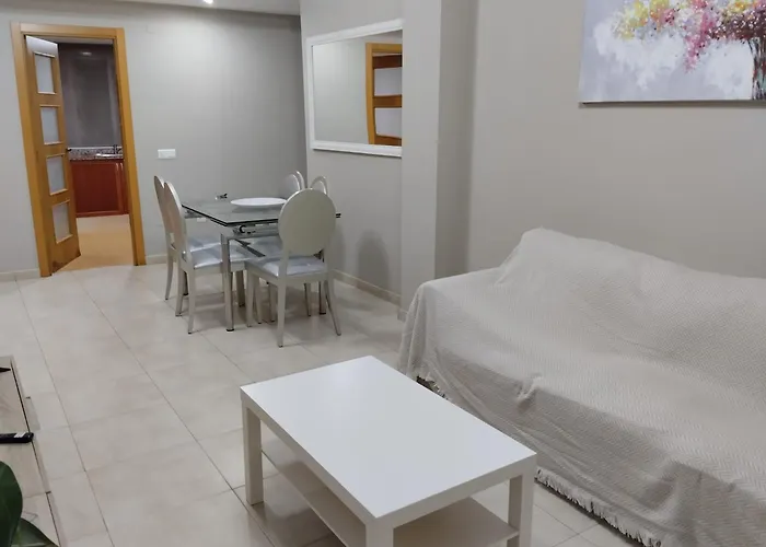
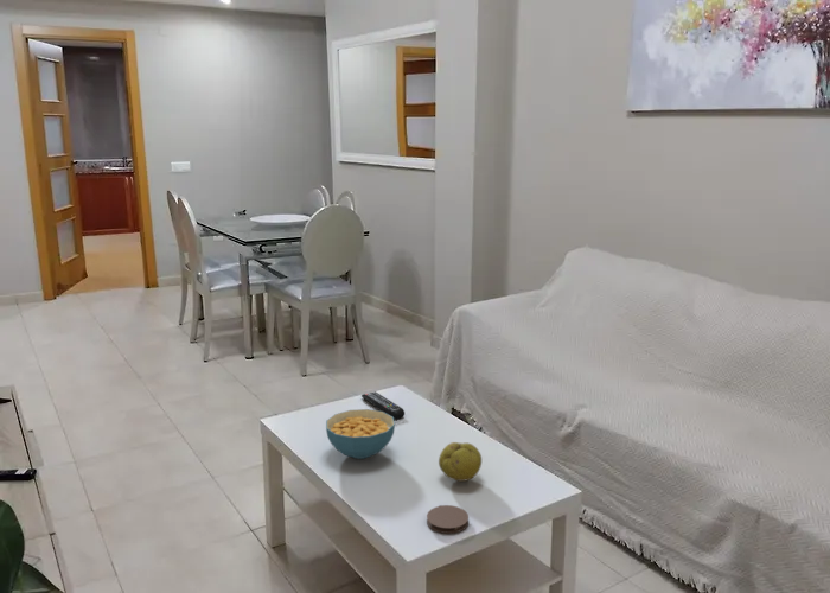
+ remote control [360,390,406,420]
+ fruit [438,441,483,483]
+ cereal bowl [325,408,396,460]
+ coaster [426,504,470,535]
